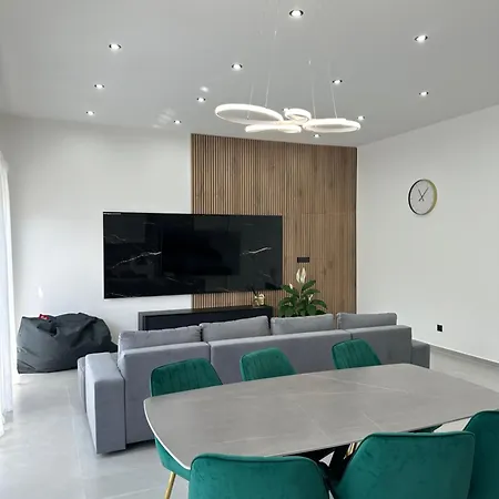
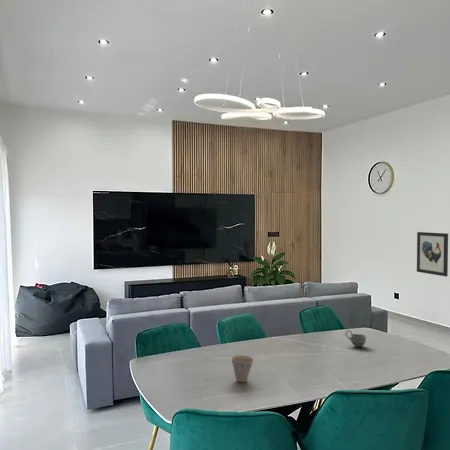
+ wall art [416,231,449,277]
+ cup [344,329,367,348]
+ cup [231,354,254,383]
